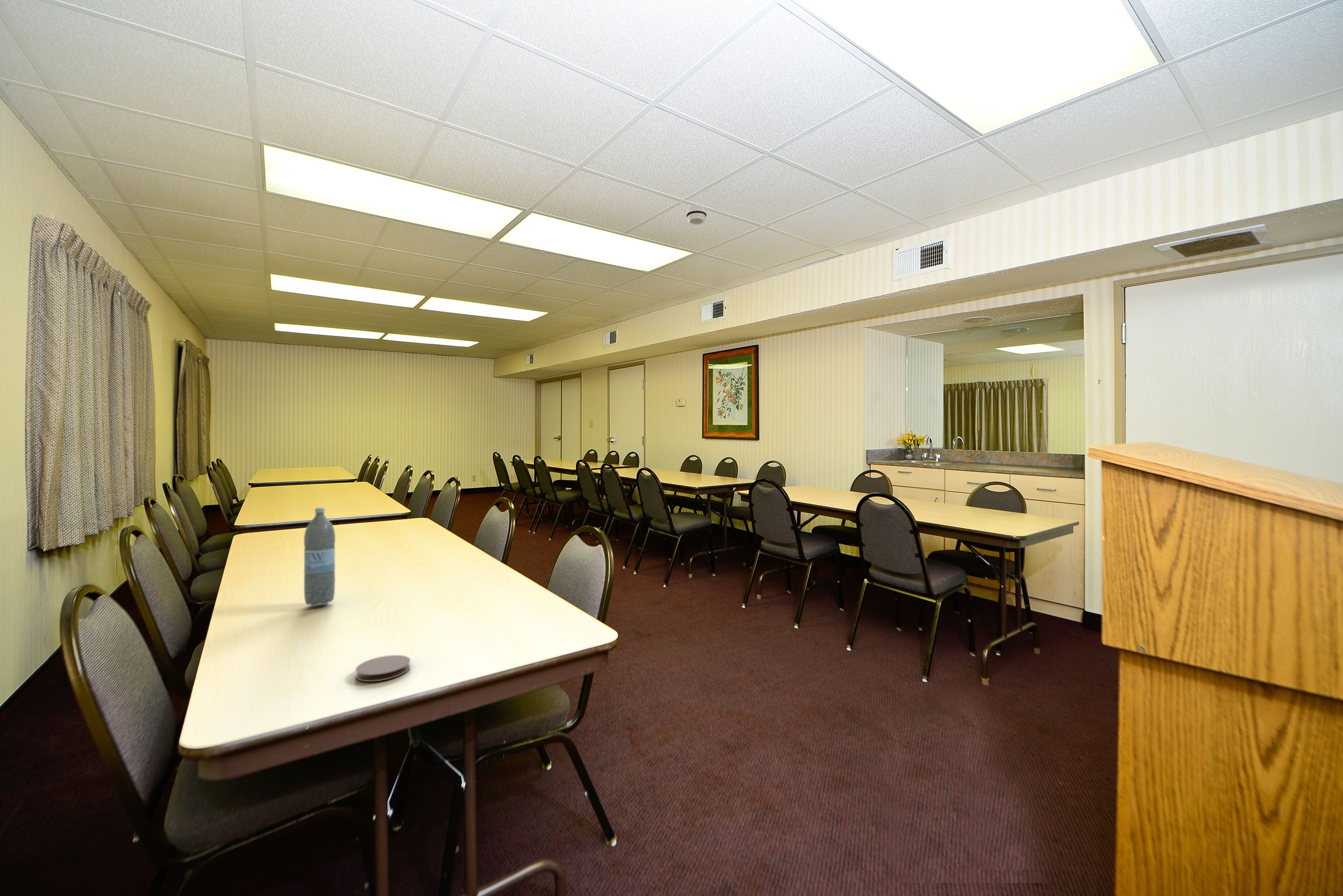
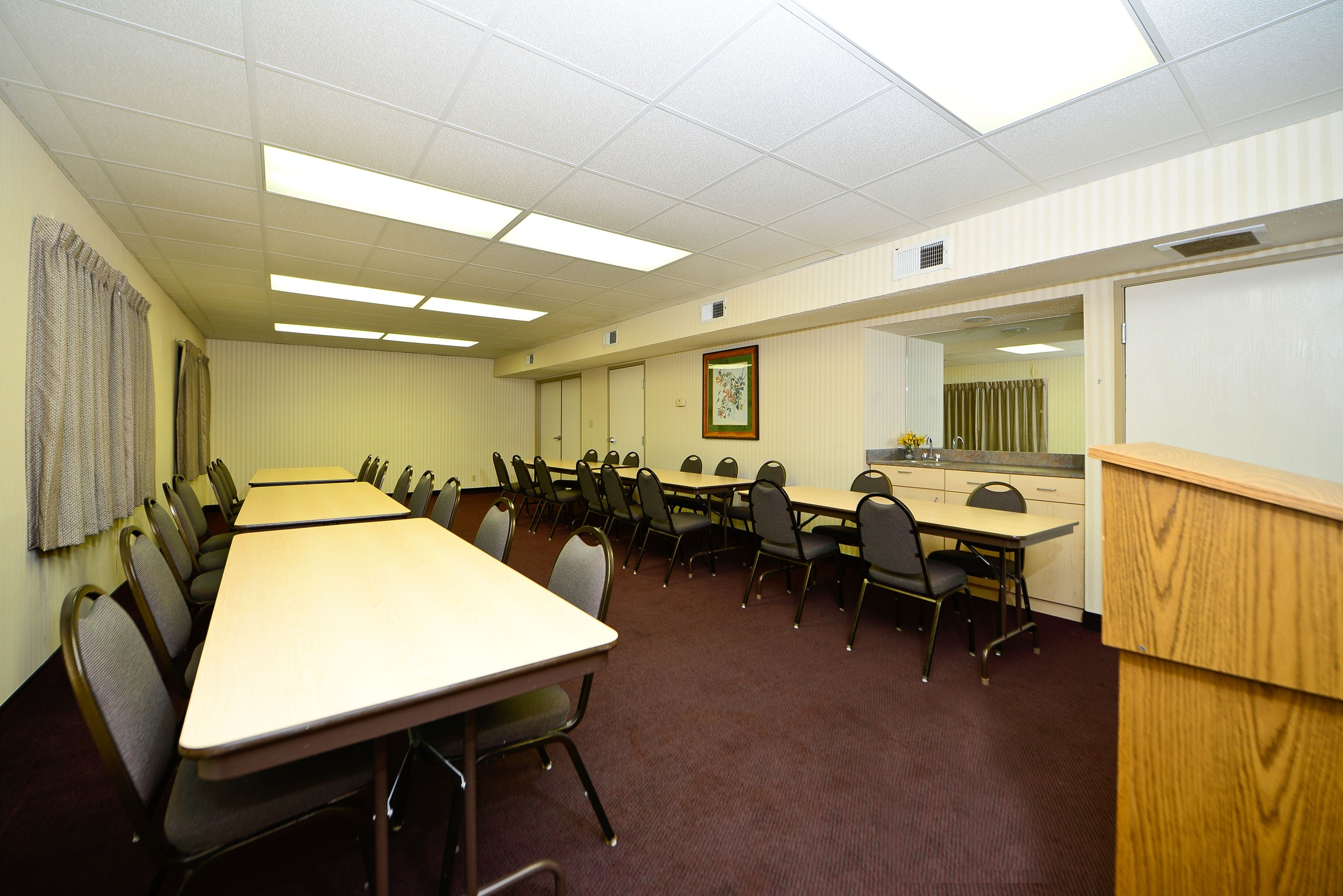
- smoke detector [686,205,707,225]
- water bottle [303,507,336,607]
- coaster [355,655,411,682]
